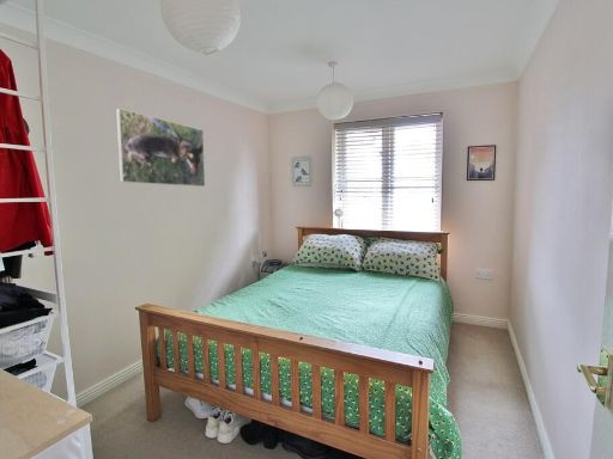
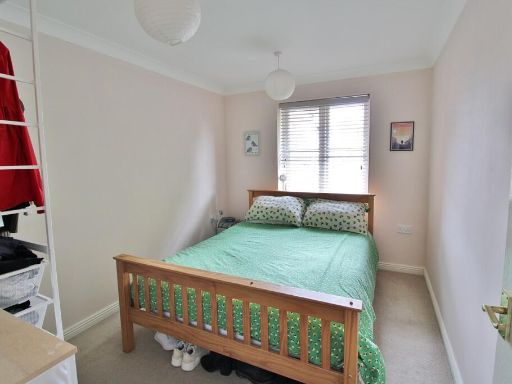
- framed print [115,108,206,188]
